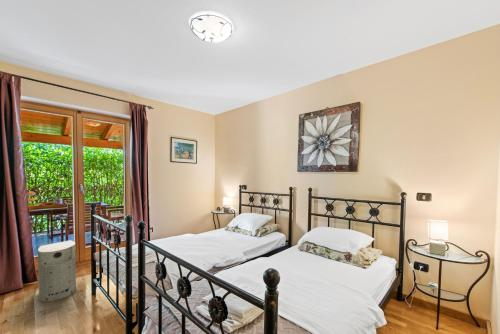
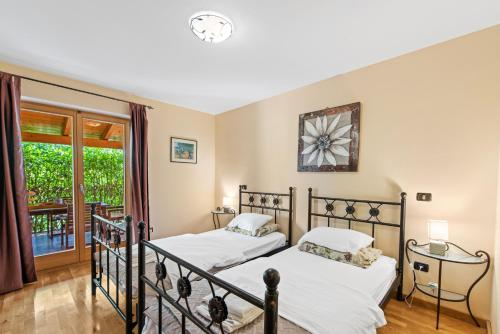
- fan [37,239,77,303]
